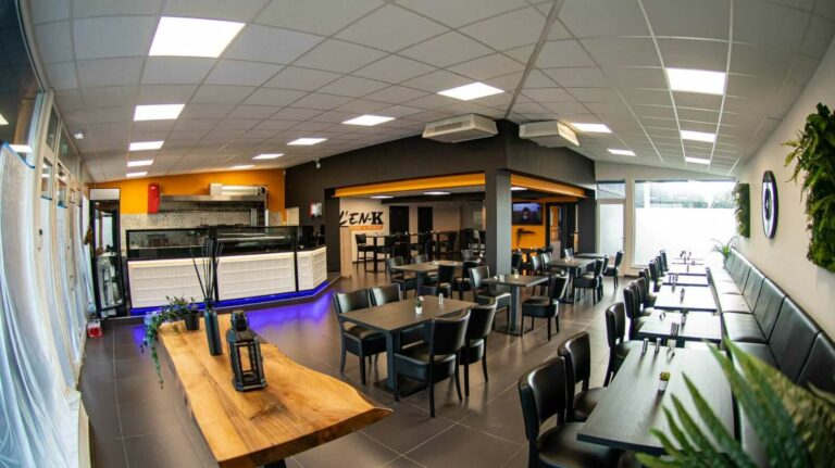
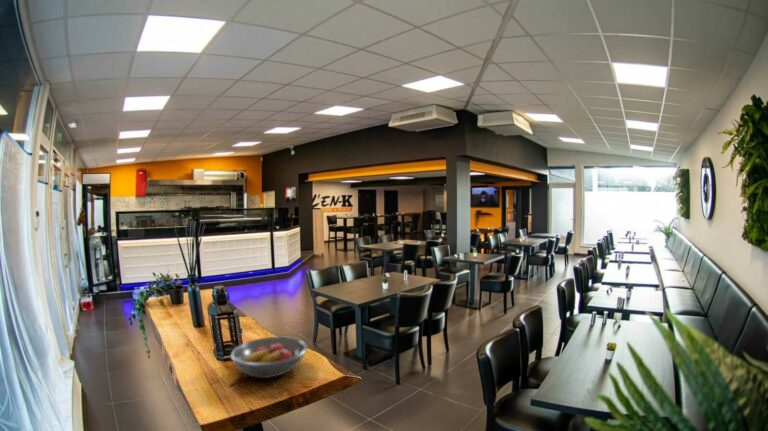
+ fruit bowl [229,335,309,379]
